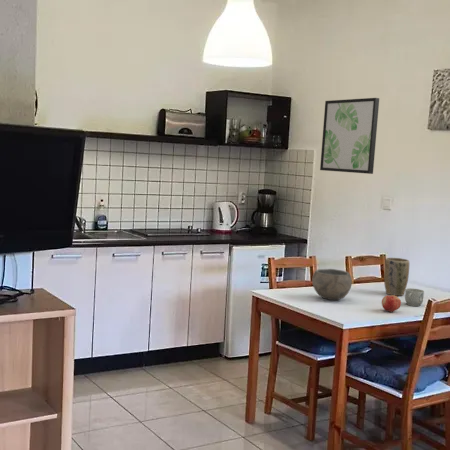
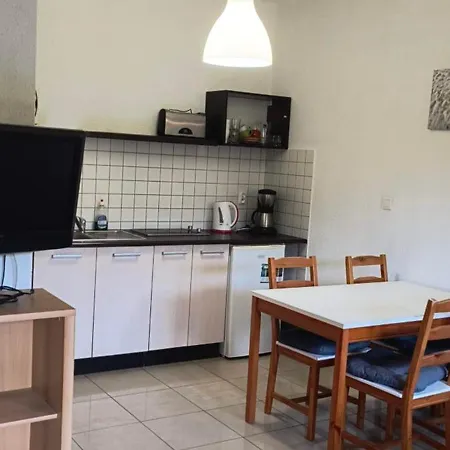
- wall art [319,97,380,175]
- fruit [381,294,402,313]
- plant pot [383,257,410,297]
- bowl [311,268,353,301]
- mug [404,287,425,307]
